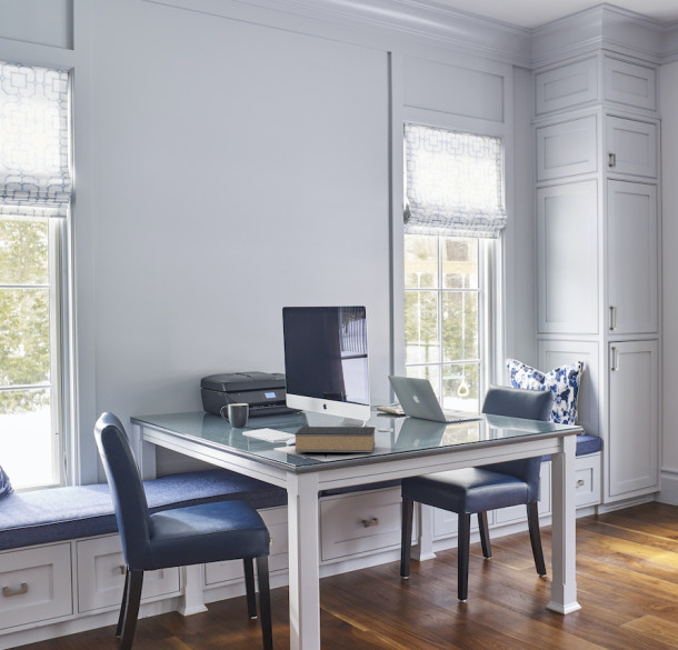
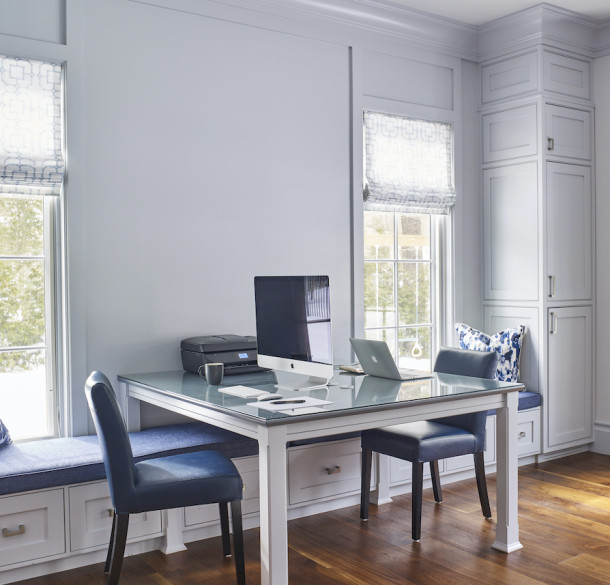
- book [293,426,377,454]
